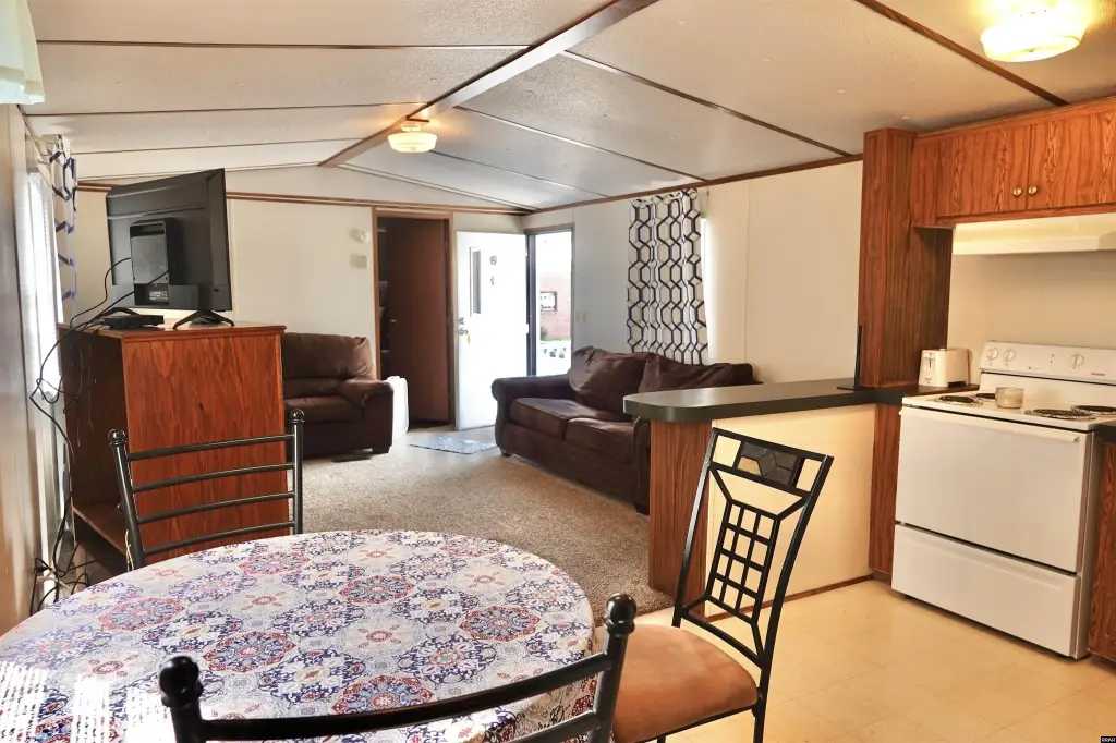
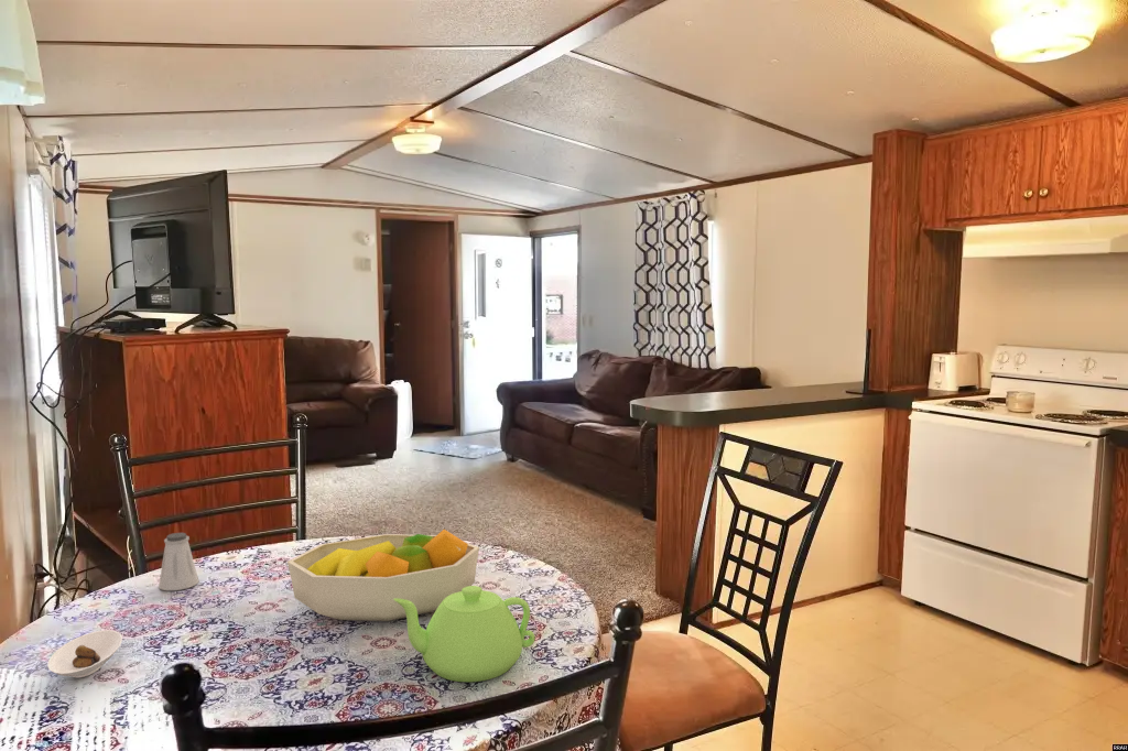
+ saucer [46,629,123,679]
+ teapot [393,585,535,683]
+ fruit bowl [286,529,480,622]
+ saltshaker [158,532,200,591]
